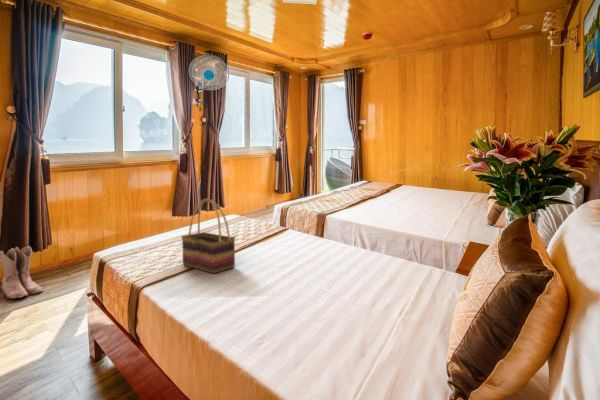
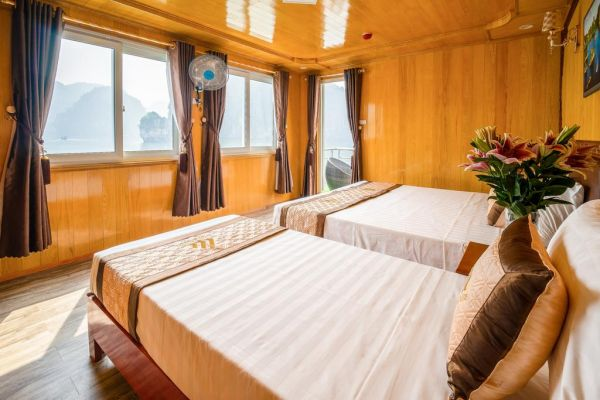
- boots [0,245,44,300]
- woven basket [181,198,236,275]
